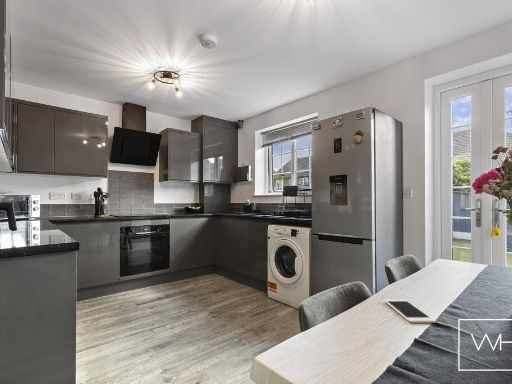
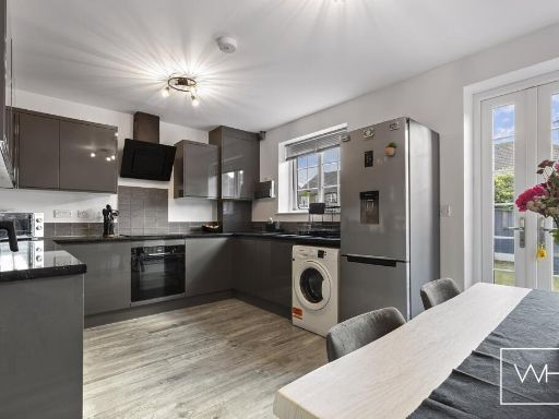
- cell phone [383,299,436,324]
